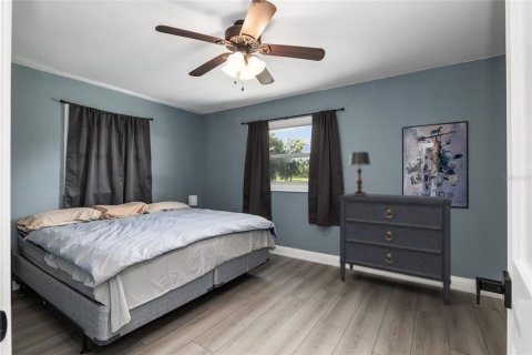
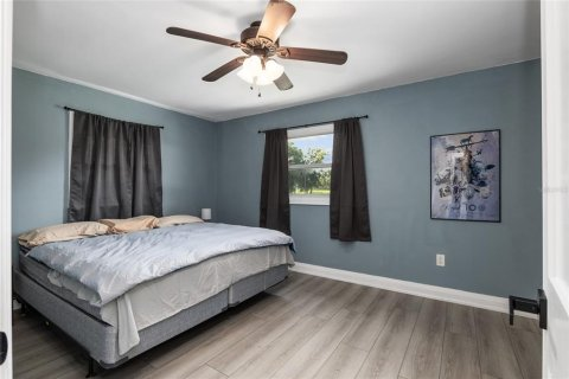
- table lamp [348,151,371,195]
- dresser [338,192,453,306]
